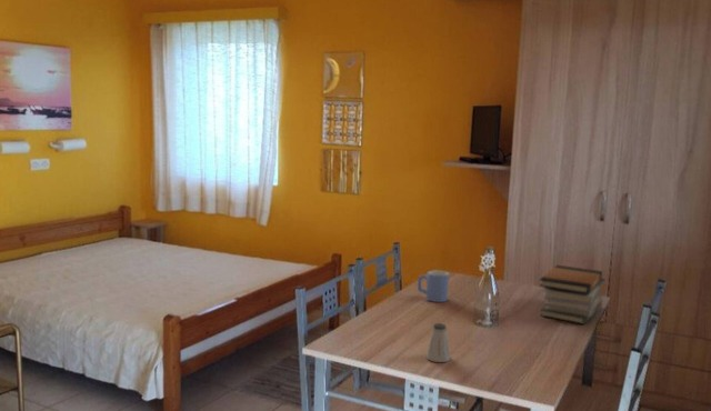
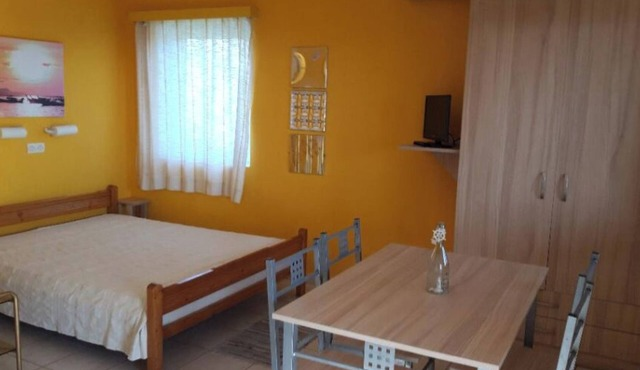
- saltshaker [424,322,452,363]
- mug [417,270,450,303]
- book stack [538,264,607,325]
